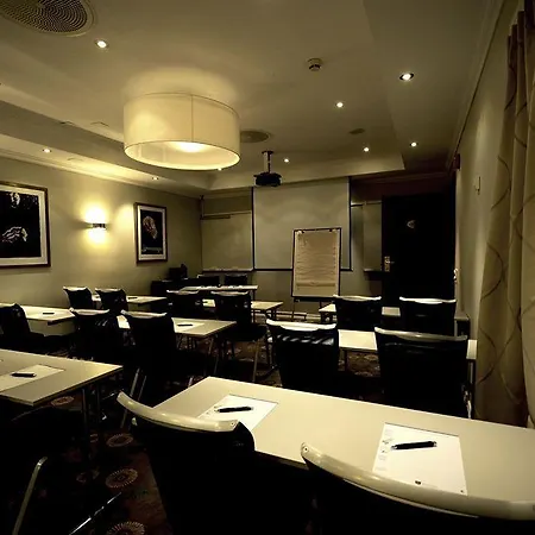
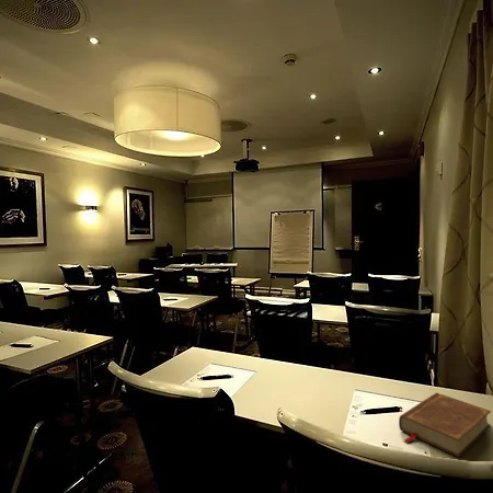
+ book [398,391,492,458]
